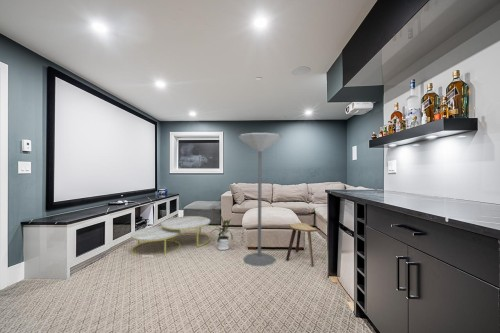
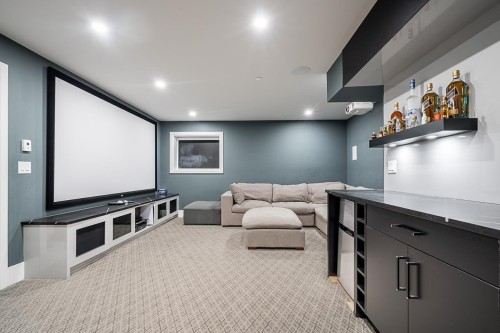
- floor lamp [237,132,283,267]
- coffee table [130,215,211,257]
- stool [285,222,318,268]
- house plant [207,213,234,251]
